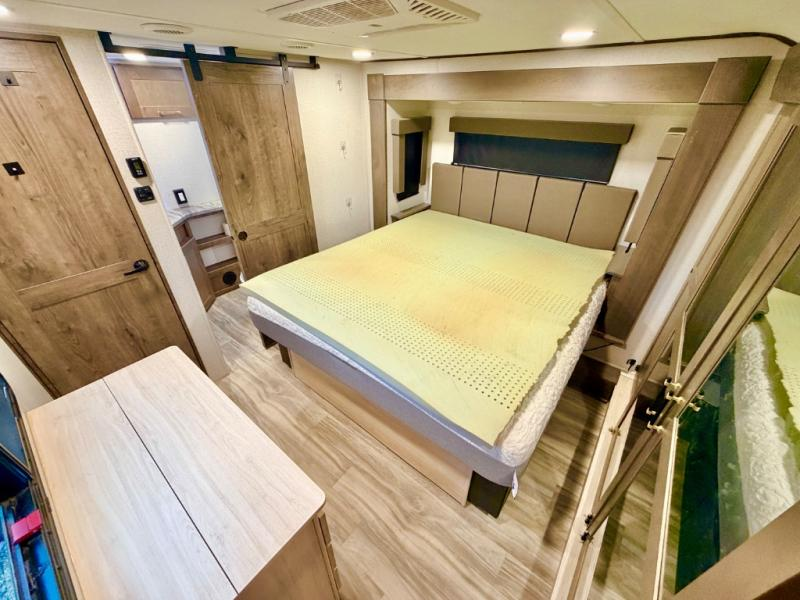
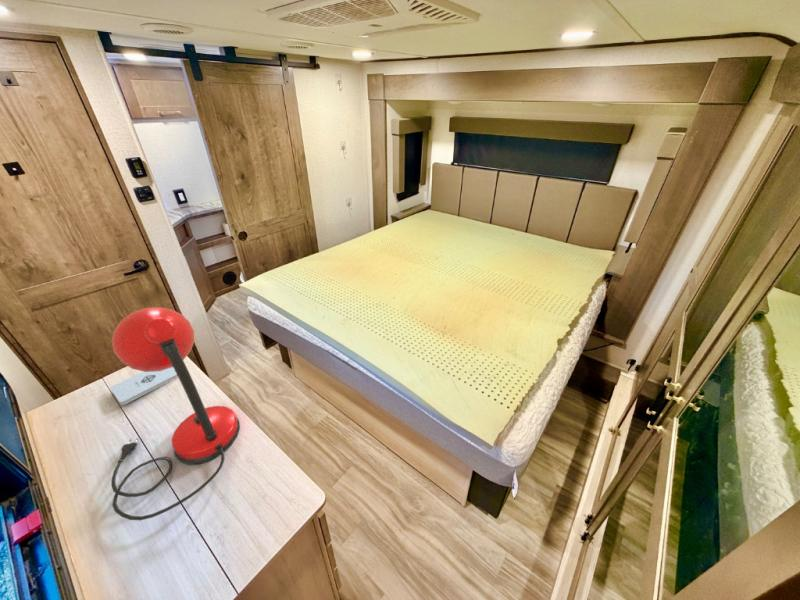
+ notepad [109,367,178,406]
+ desk lamp [110,306,241,521]
